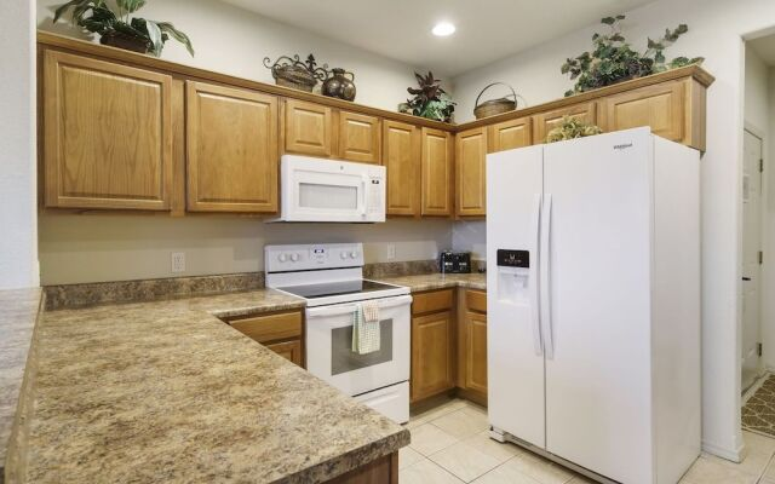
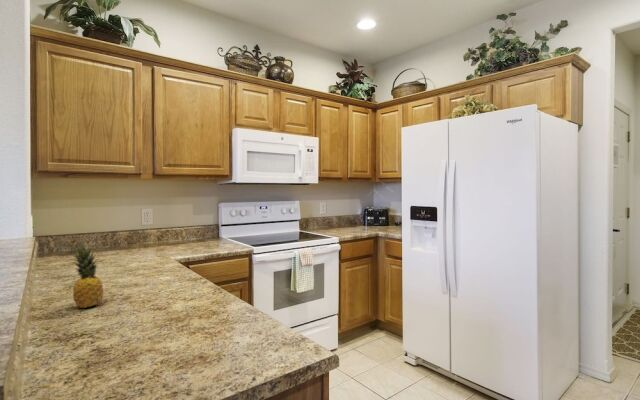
+ fruit [72,243,104,309]
